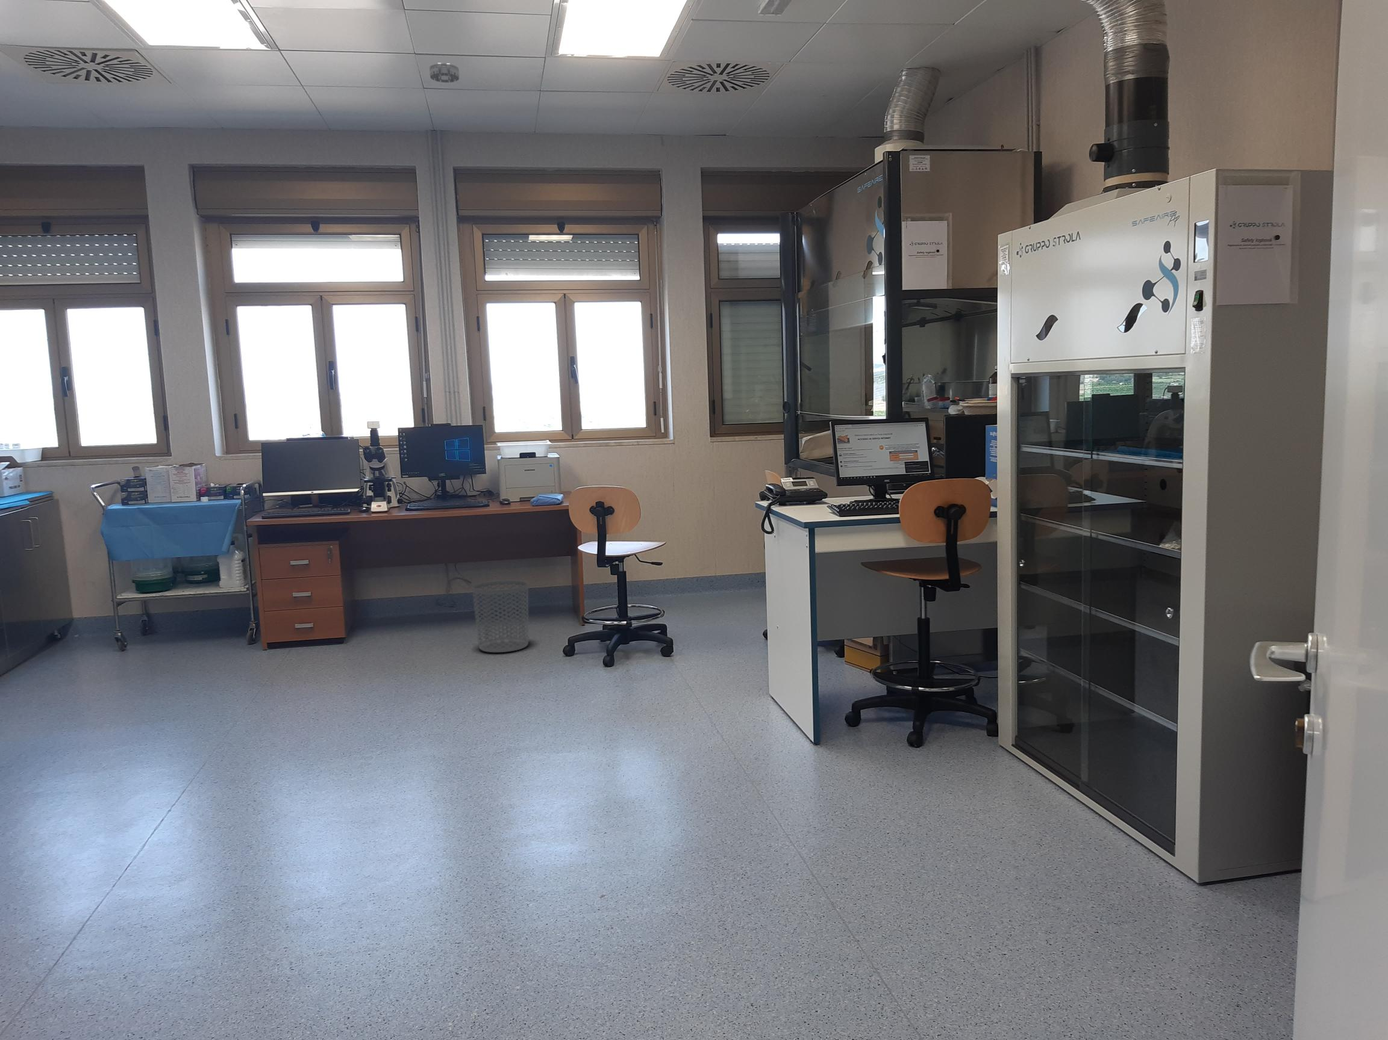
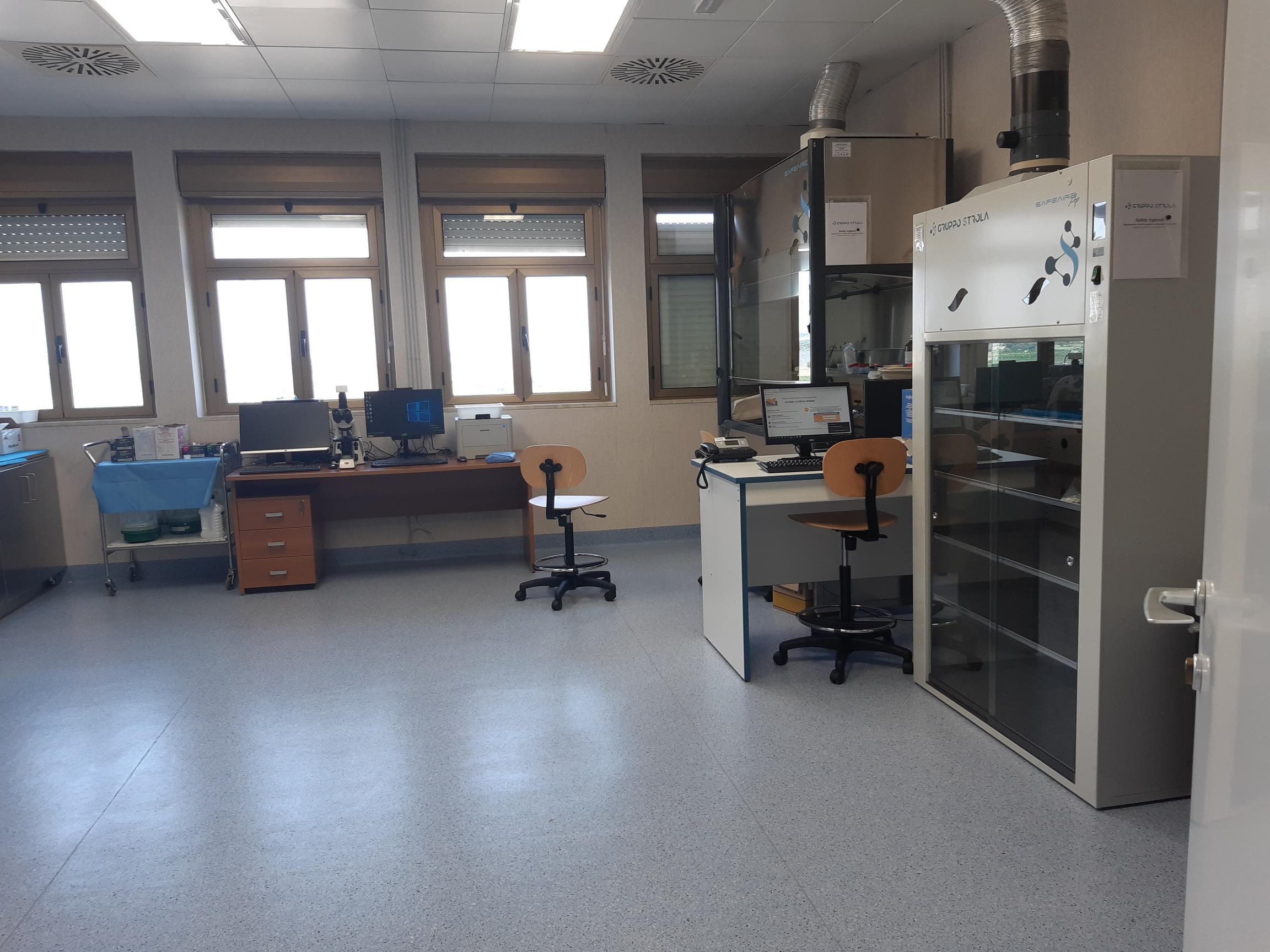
- waste bin [472,580,529,653]
- smoke detector [428,62,460,83]
